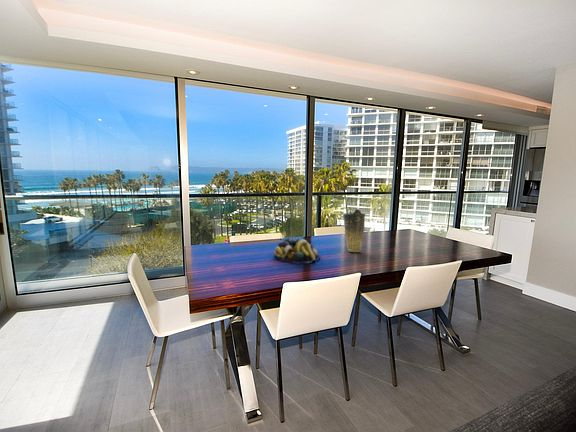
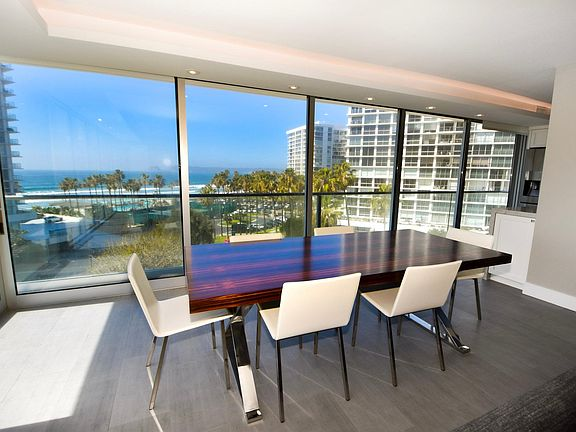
- vase [342,208,366,253]
- fruit bowl [273,237,321,265]
